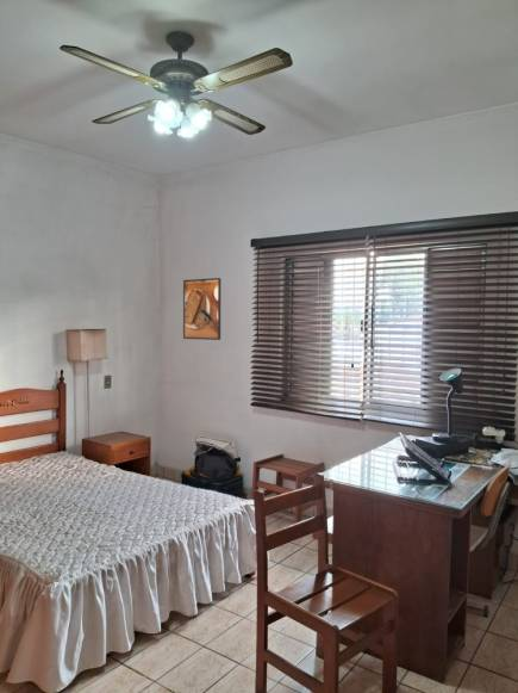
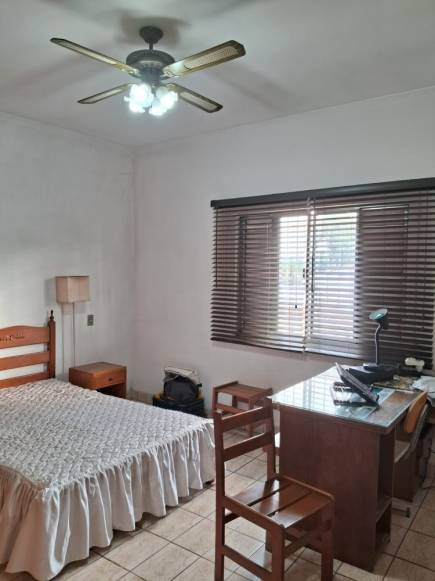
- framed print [182,277,221,341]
